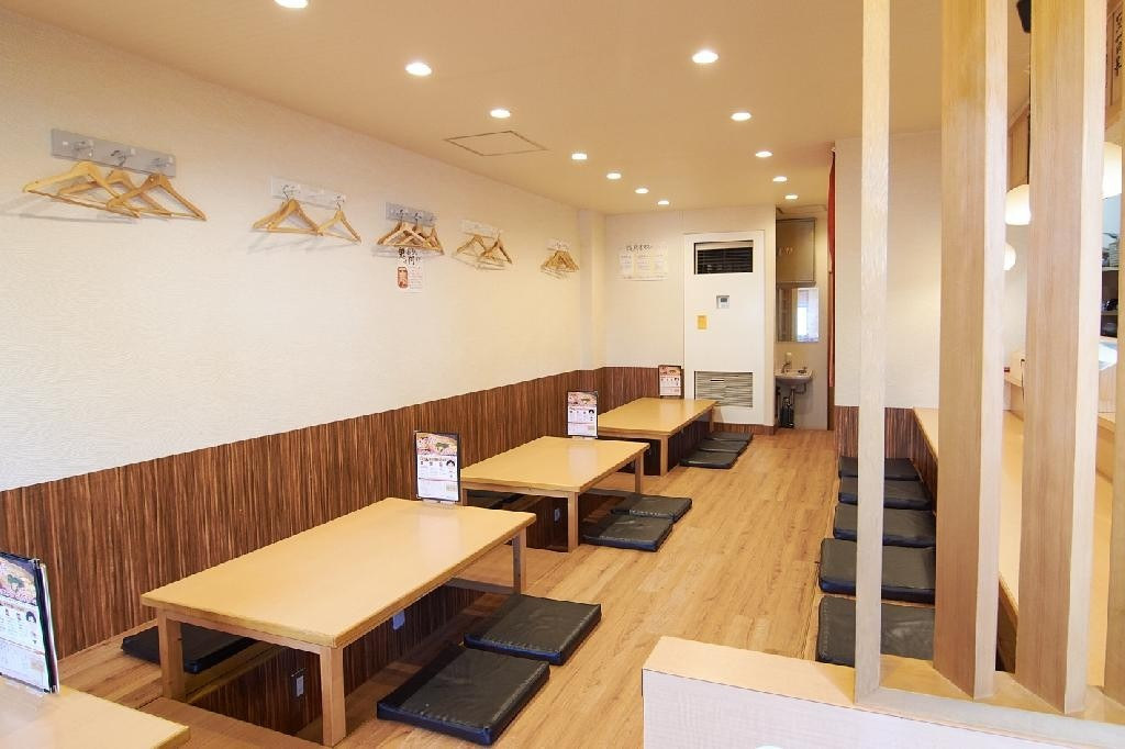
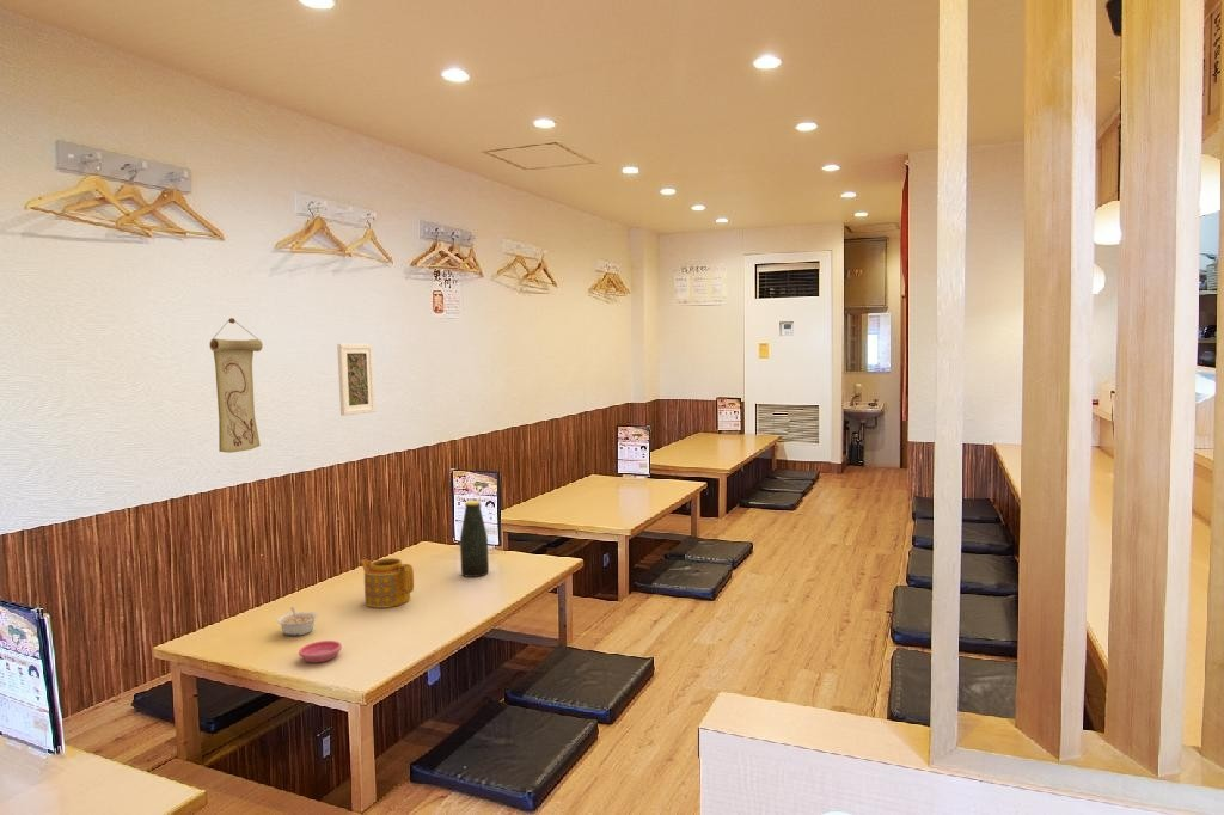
+ teapot [357,557,415,609]
+ bottle [459,500,490,578]
+ wall scroll [209,317,264,454]
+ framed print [336,343,377,417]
+ saucer [298,639,343,663]
+ legume [276,606,319,637]
